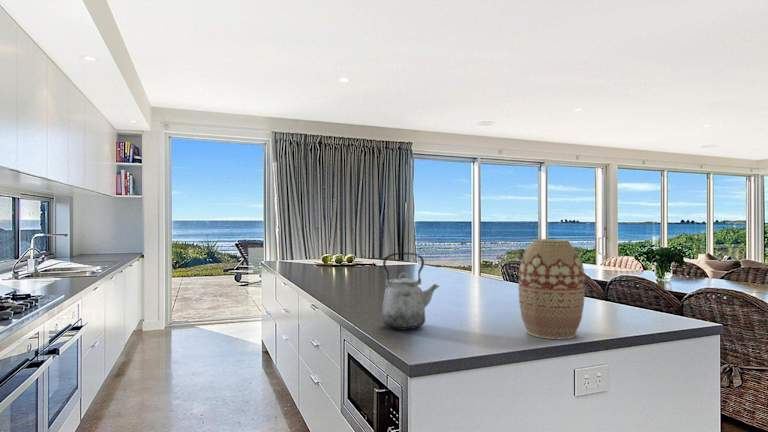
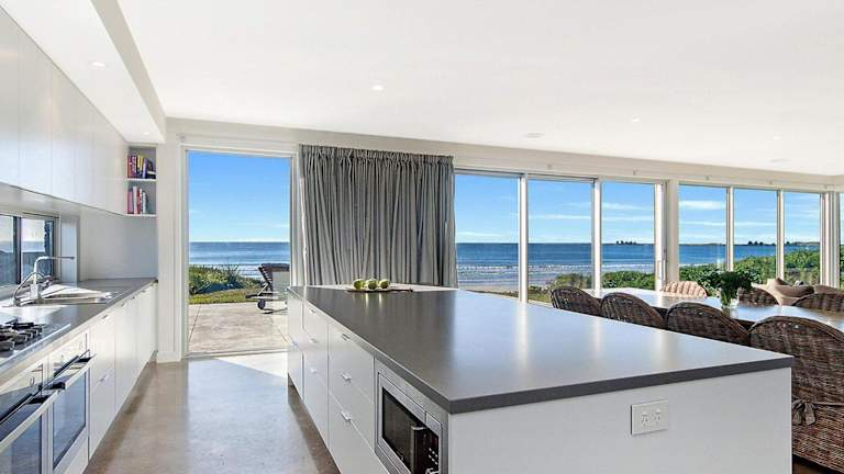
- vase [517,238,586,340]
- kettle [381,252,441,330]
